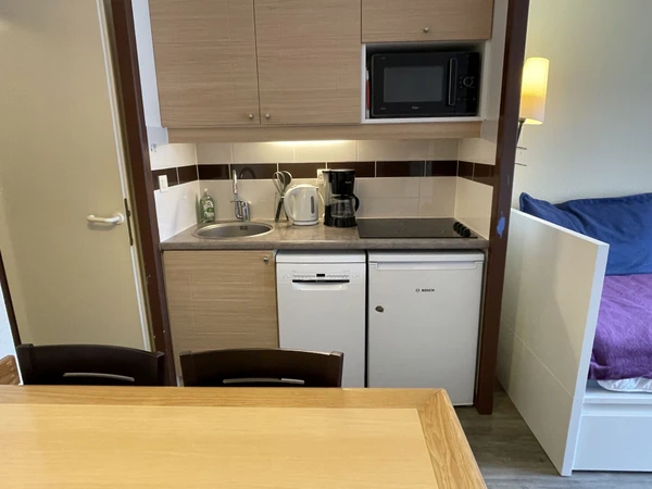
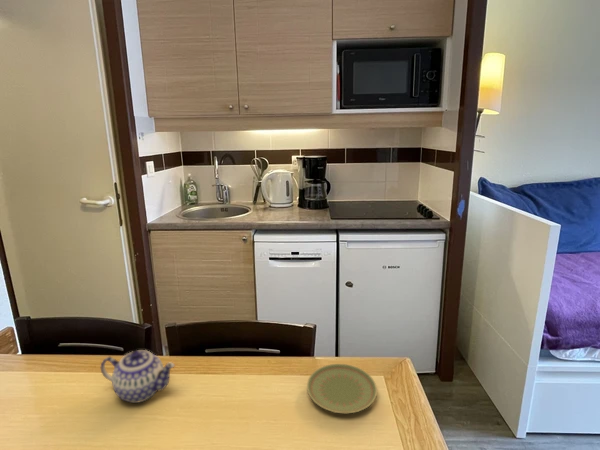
+ teapot [100,349,176,404]
+ plate [306,363,378,414]
